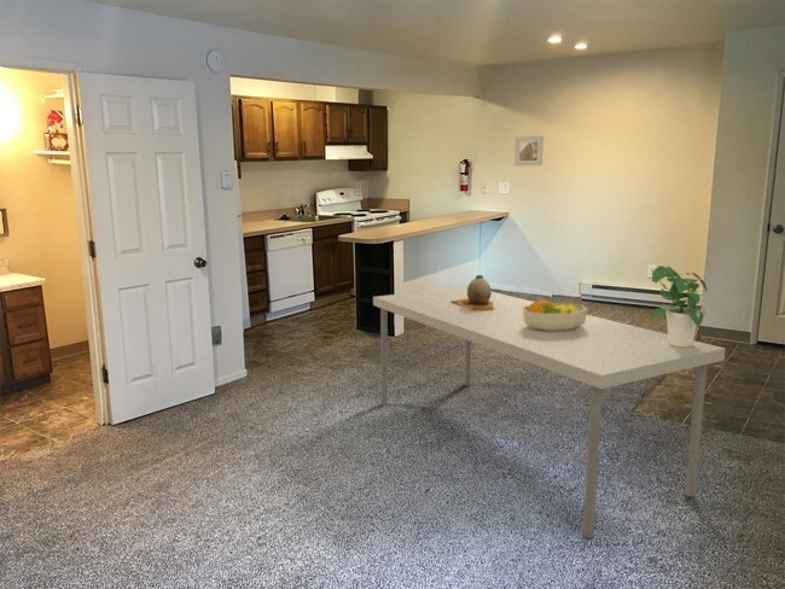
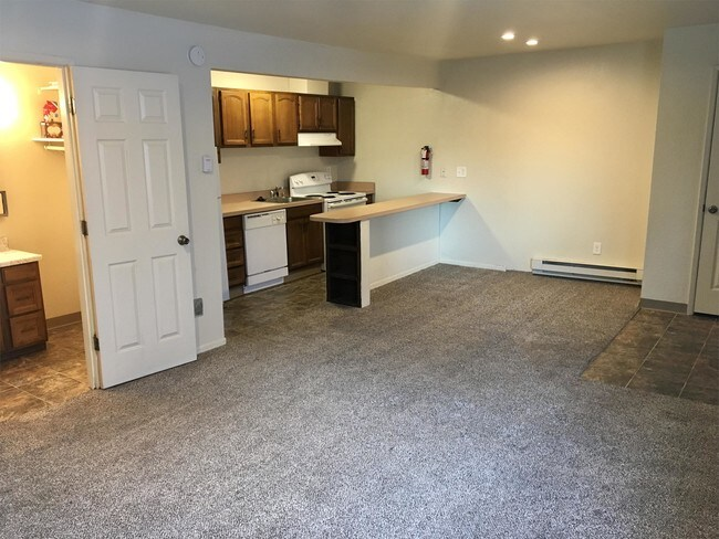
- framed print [513,135,545,167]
- vase [450,274,494,310]
- potted plant [650,264,708,348]
- dining table [372,286,726,541]
- fruit bowl [523,298,588,332]
